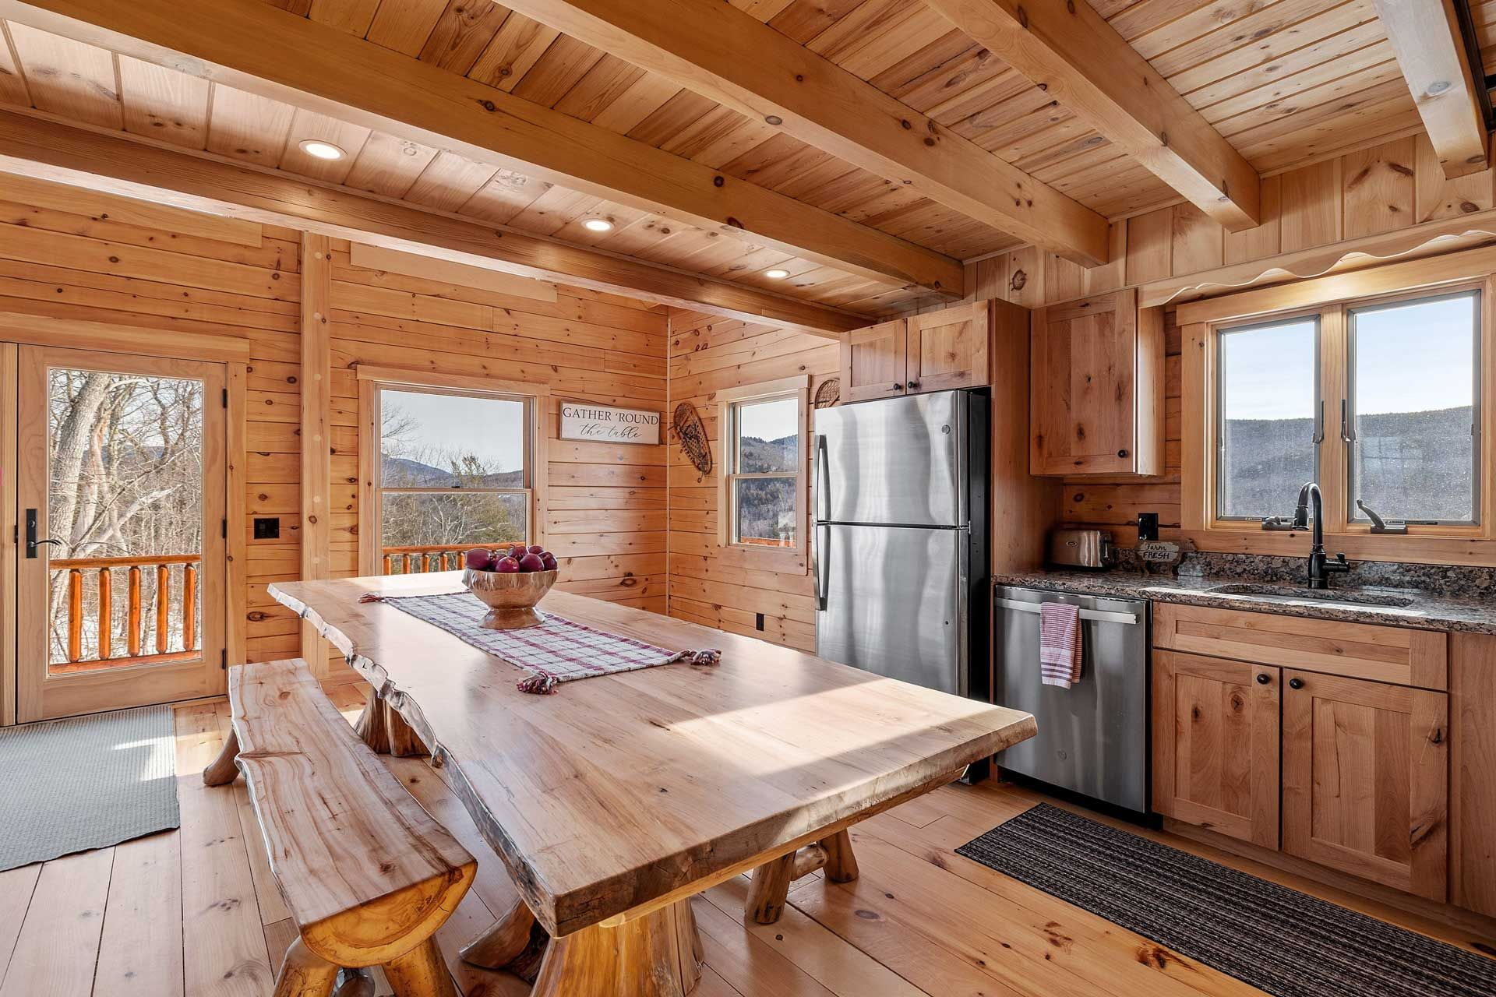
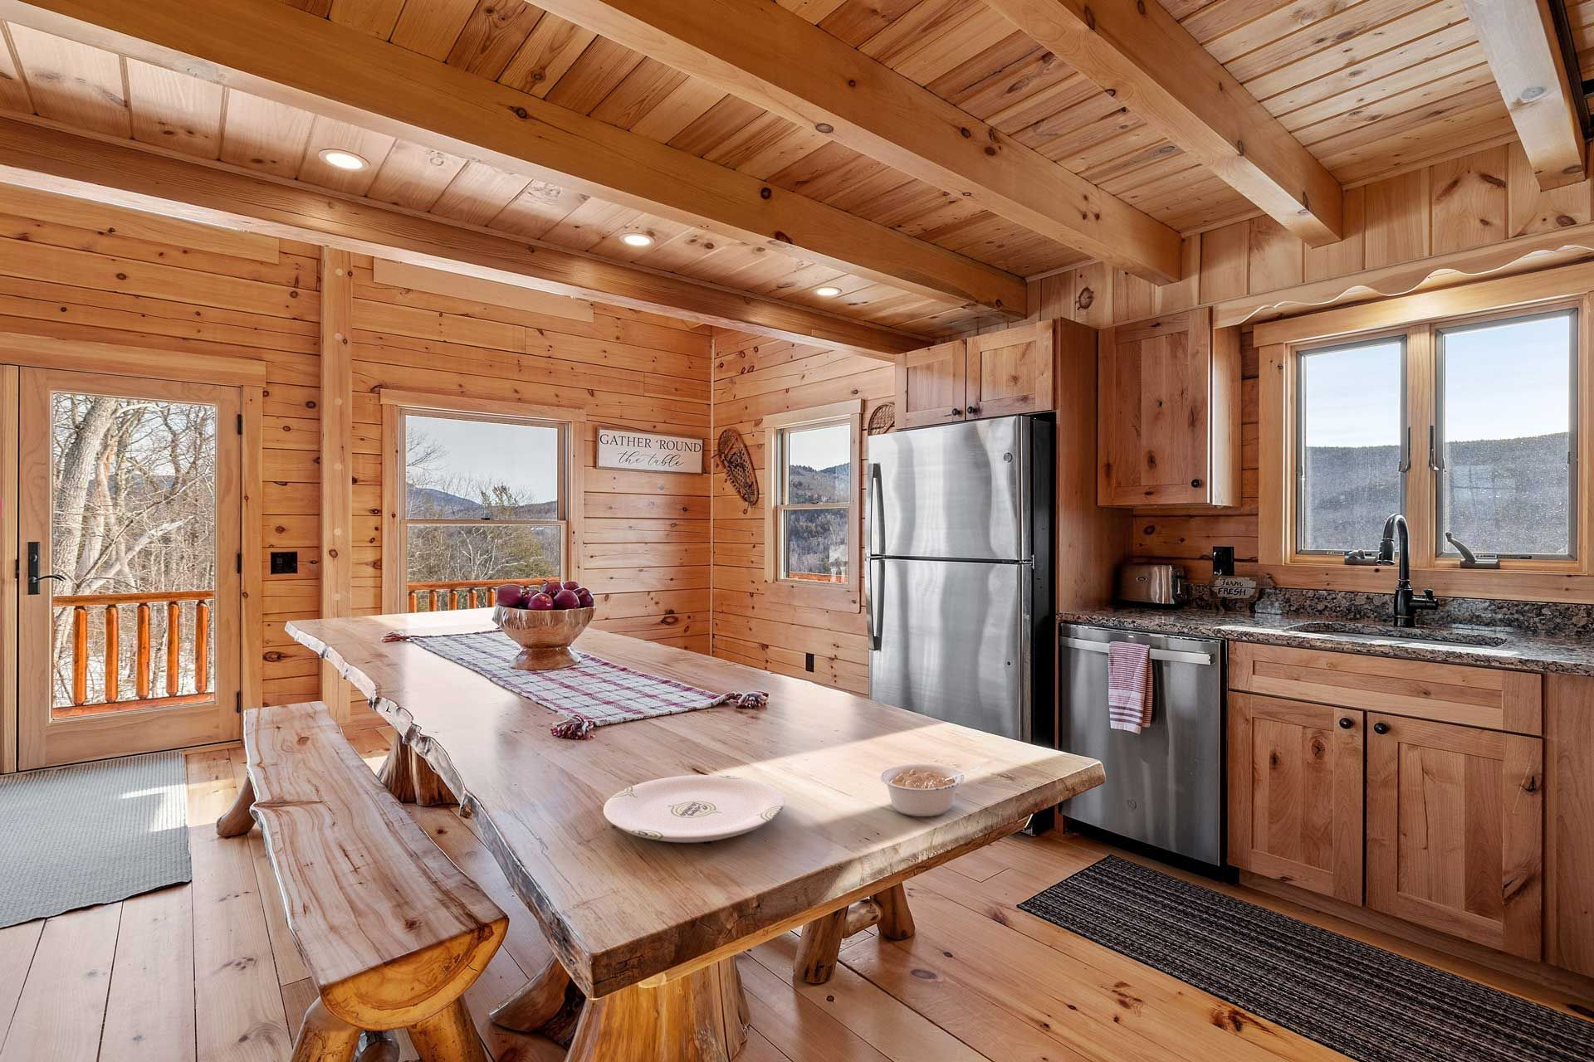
+ legume [879,763,981,817]
+ plate [602,774,785,844]
